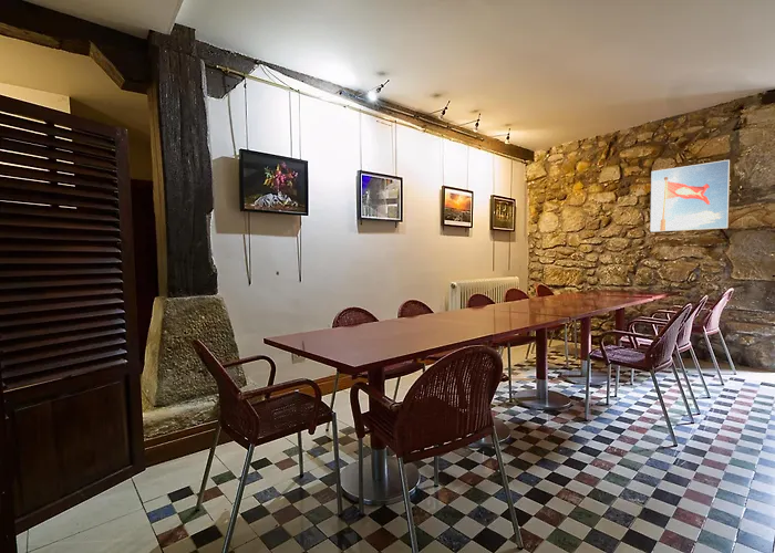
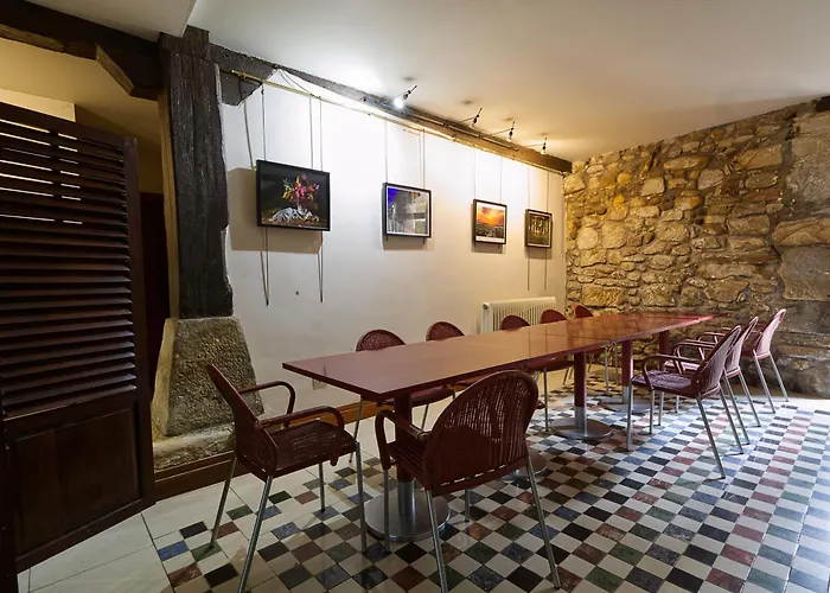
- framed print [650,159,731,233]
